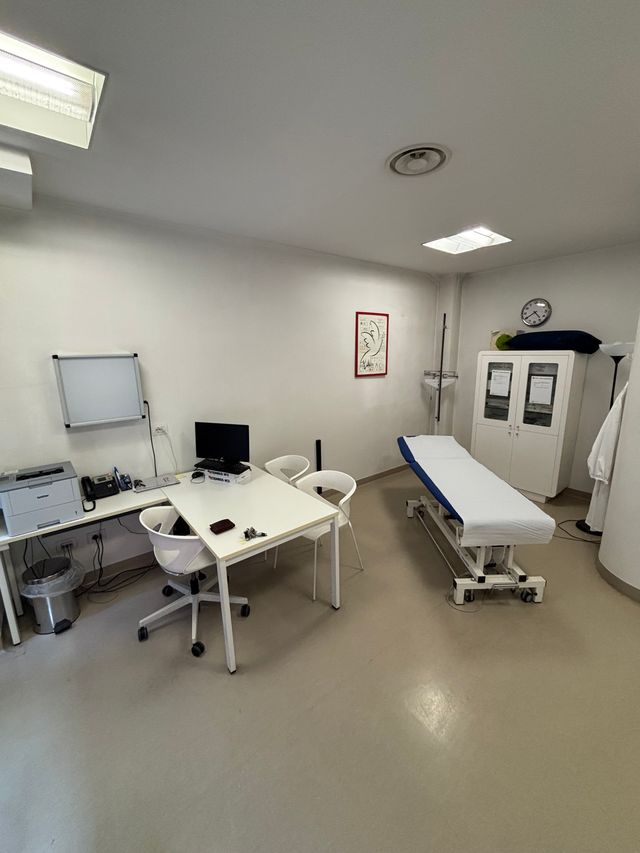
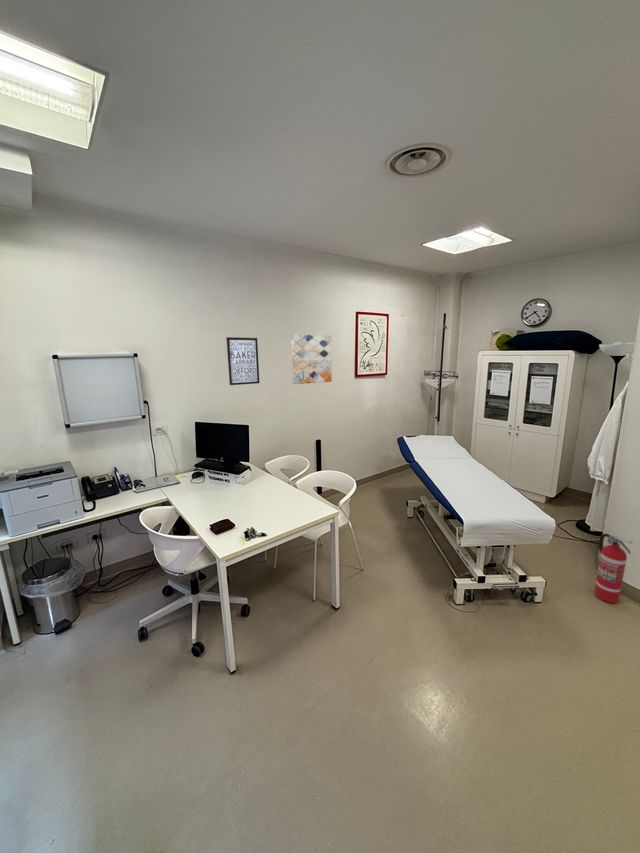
+ wall art [225,336,260,386]
+ fire extinguisher [593,532,634,604]
+ wall art [290,333,333,385]
